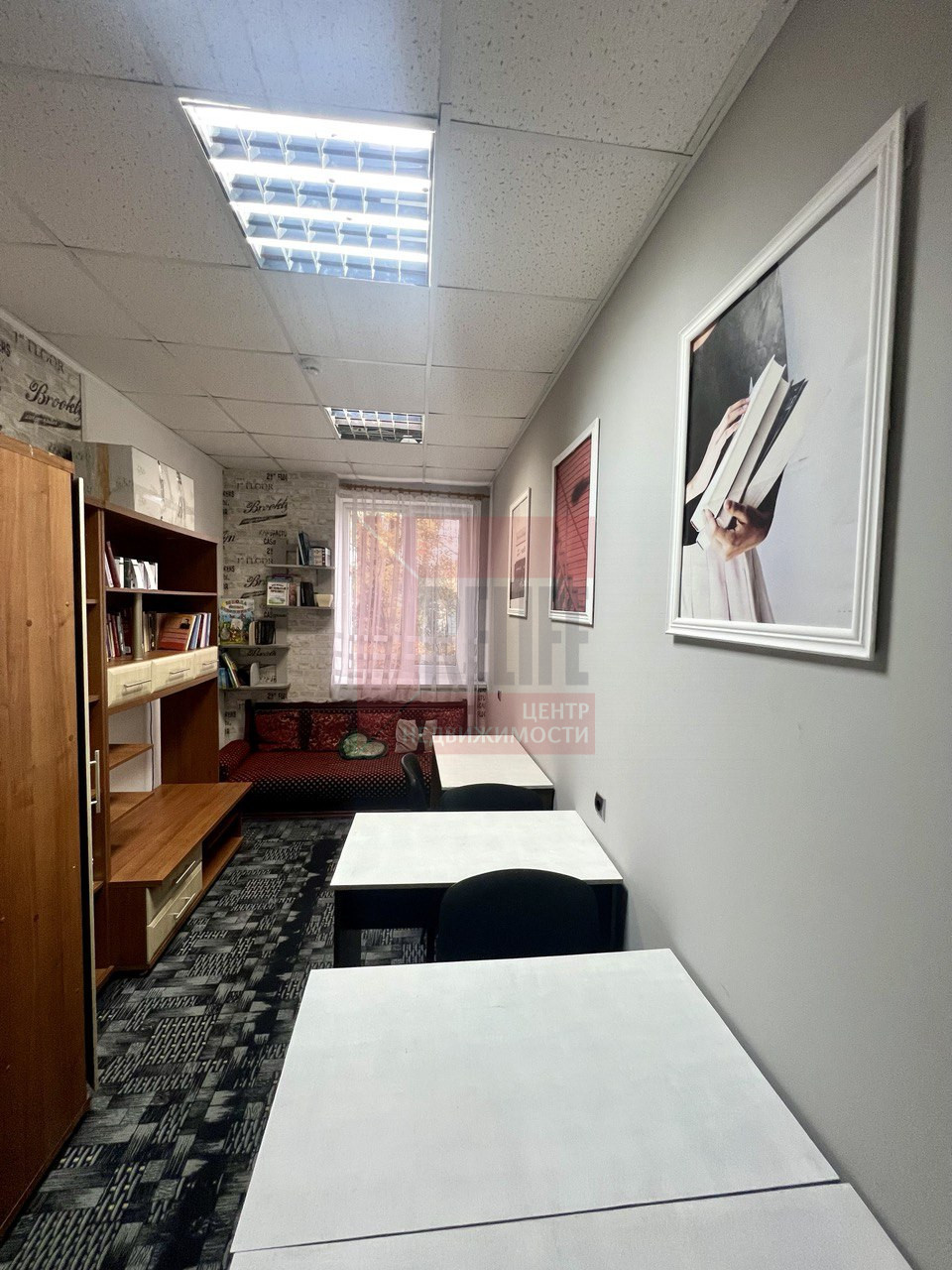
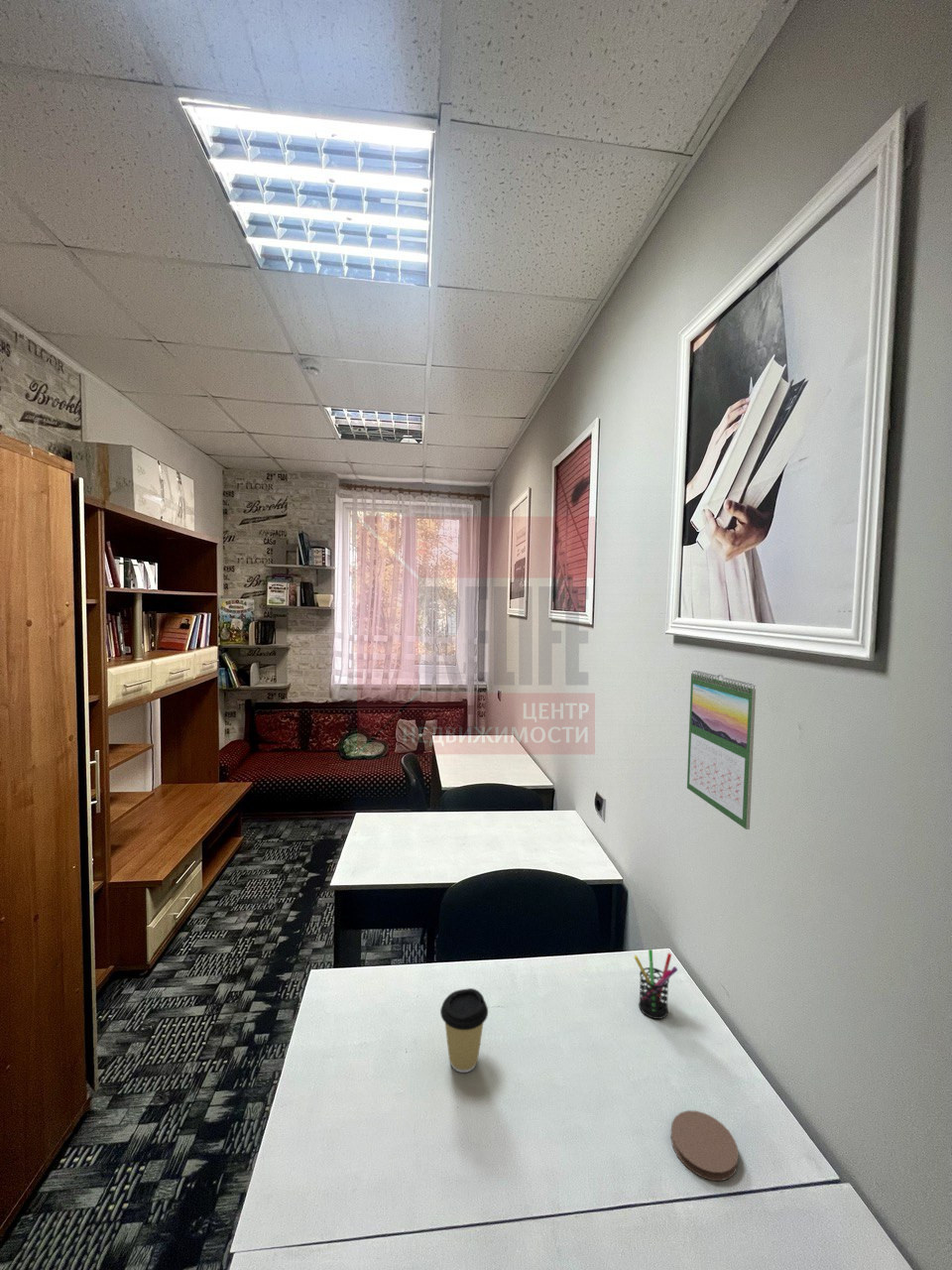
+ coaster [670,1109,739,1182]
+ pen holder [633,949,678,1020]
+ coffee cup [439,987,489,1074]
+ calendar [686,670,757,830]
